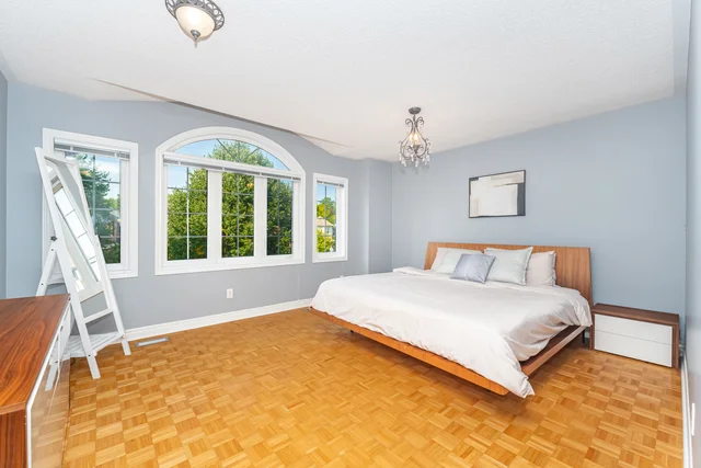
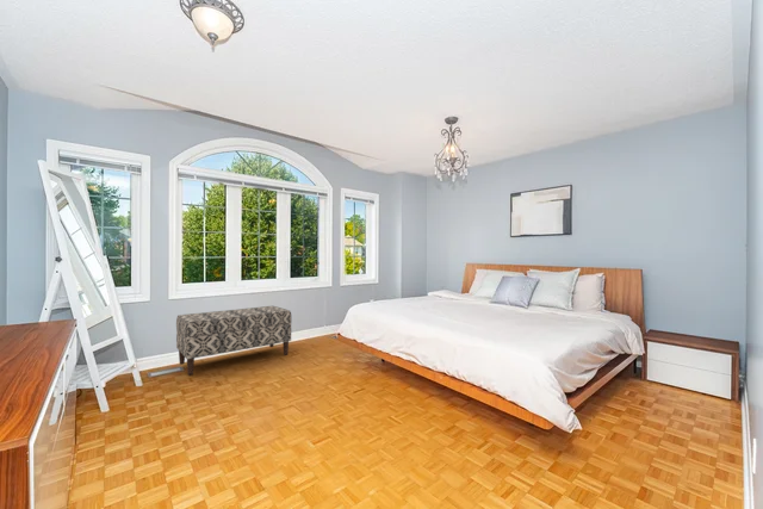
+ bench [175,305,292,375]
